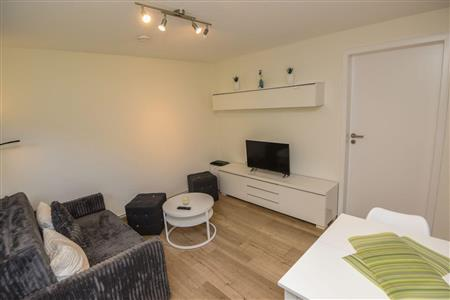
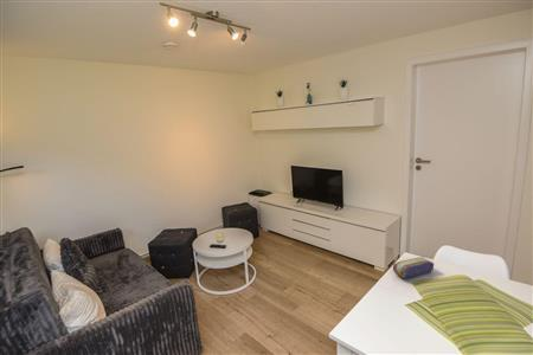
+ pencil case [392,256,435,279]
